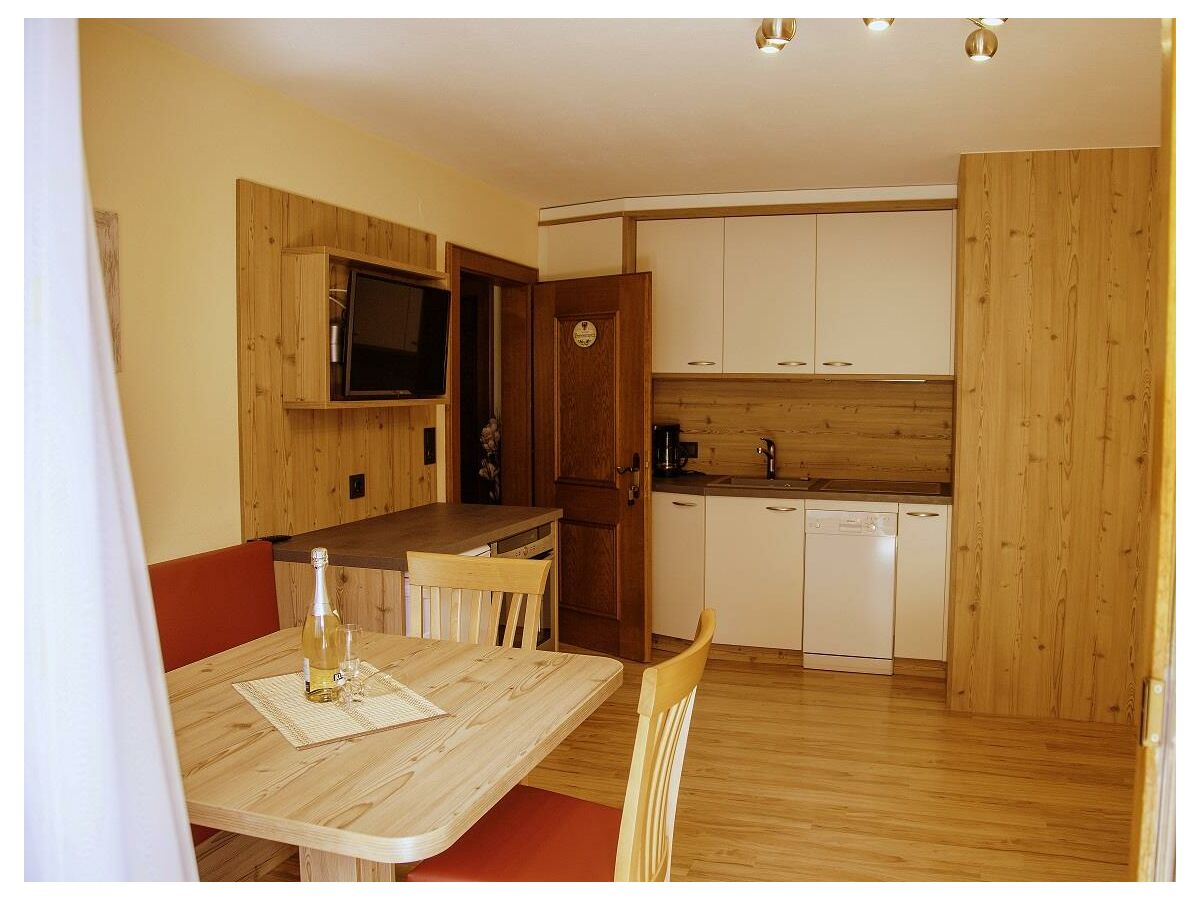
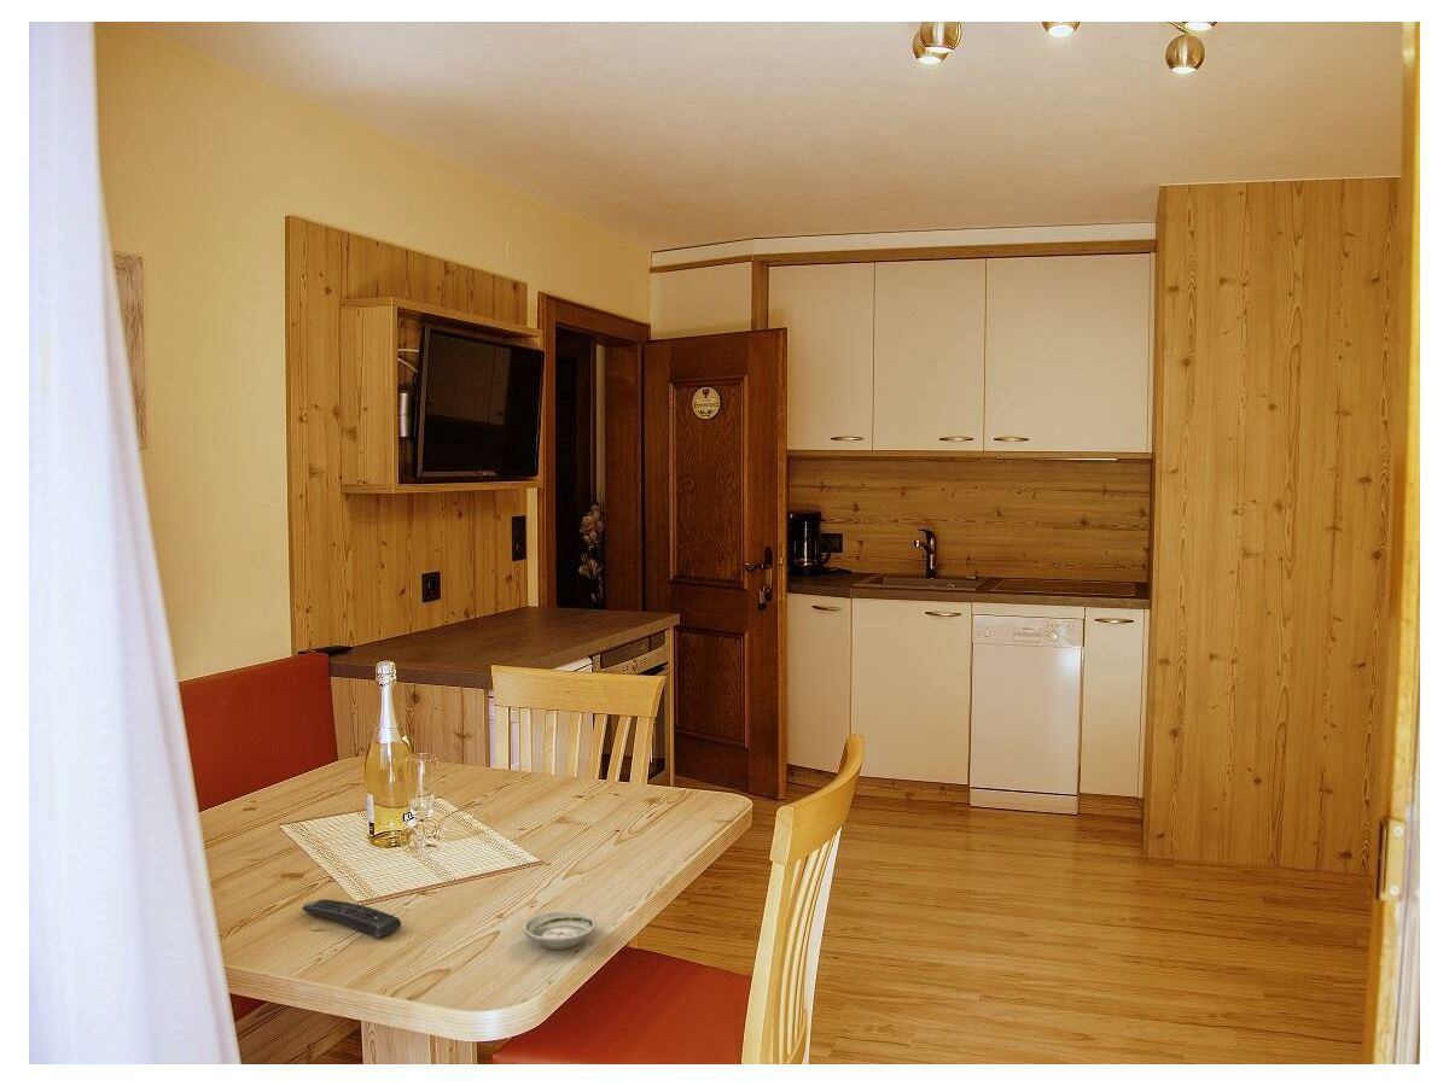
+ remote control [302,898,402,939]
+ saucer [522,910,598,951]
